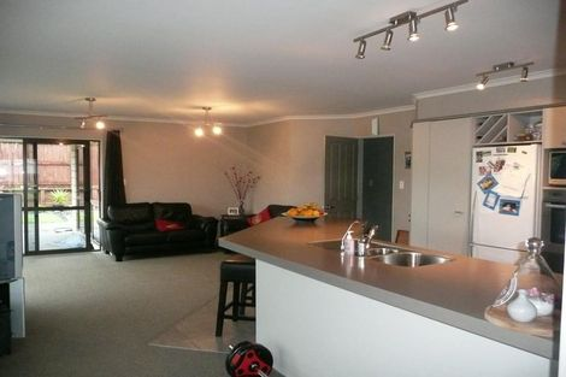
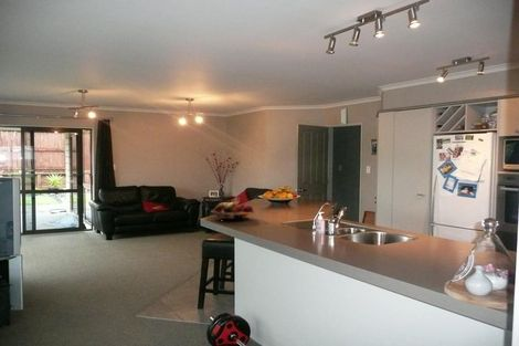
+ fruit basket [210,201,255,222]
